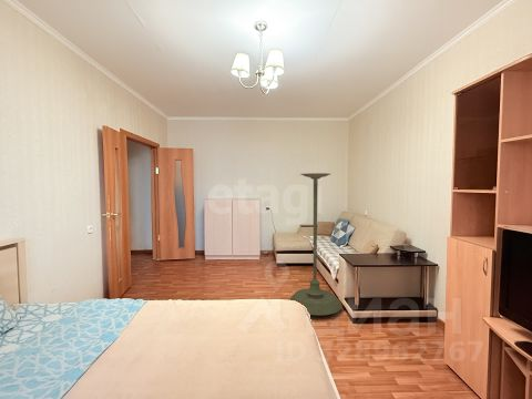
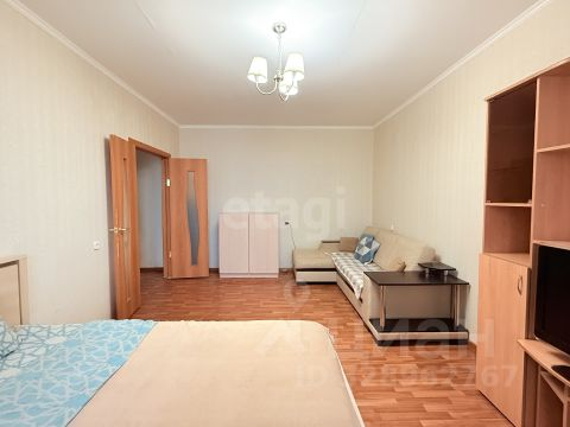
- plant stand [288,172,342,316]
